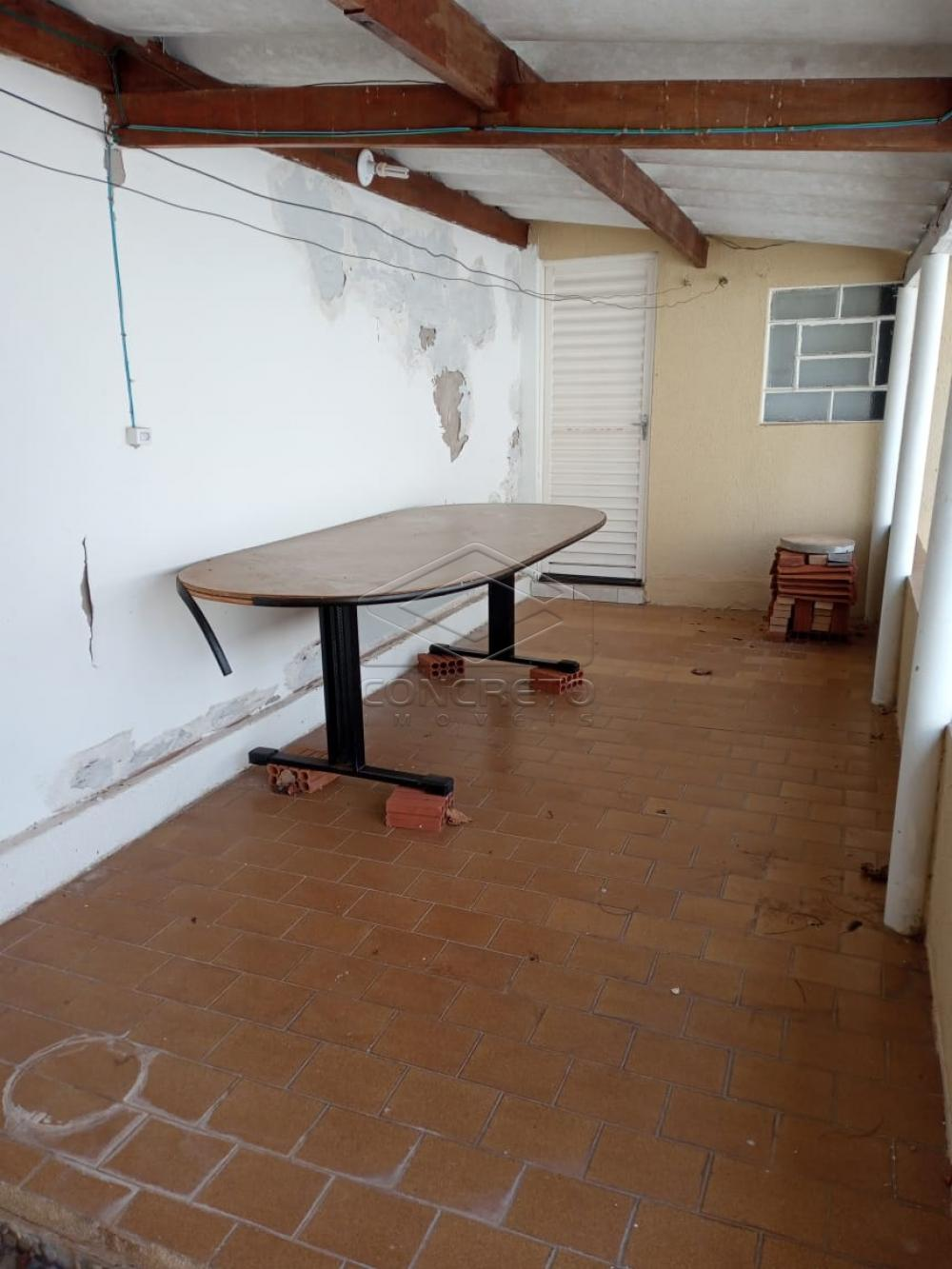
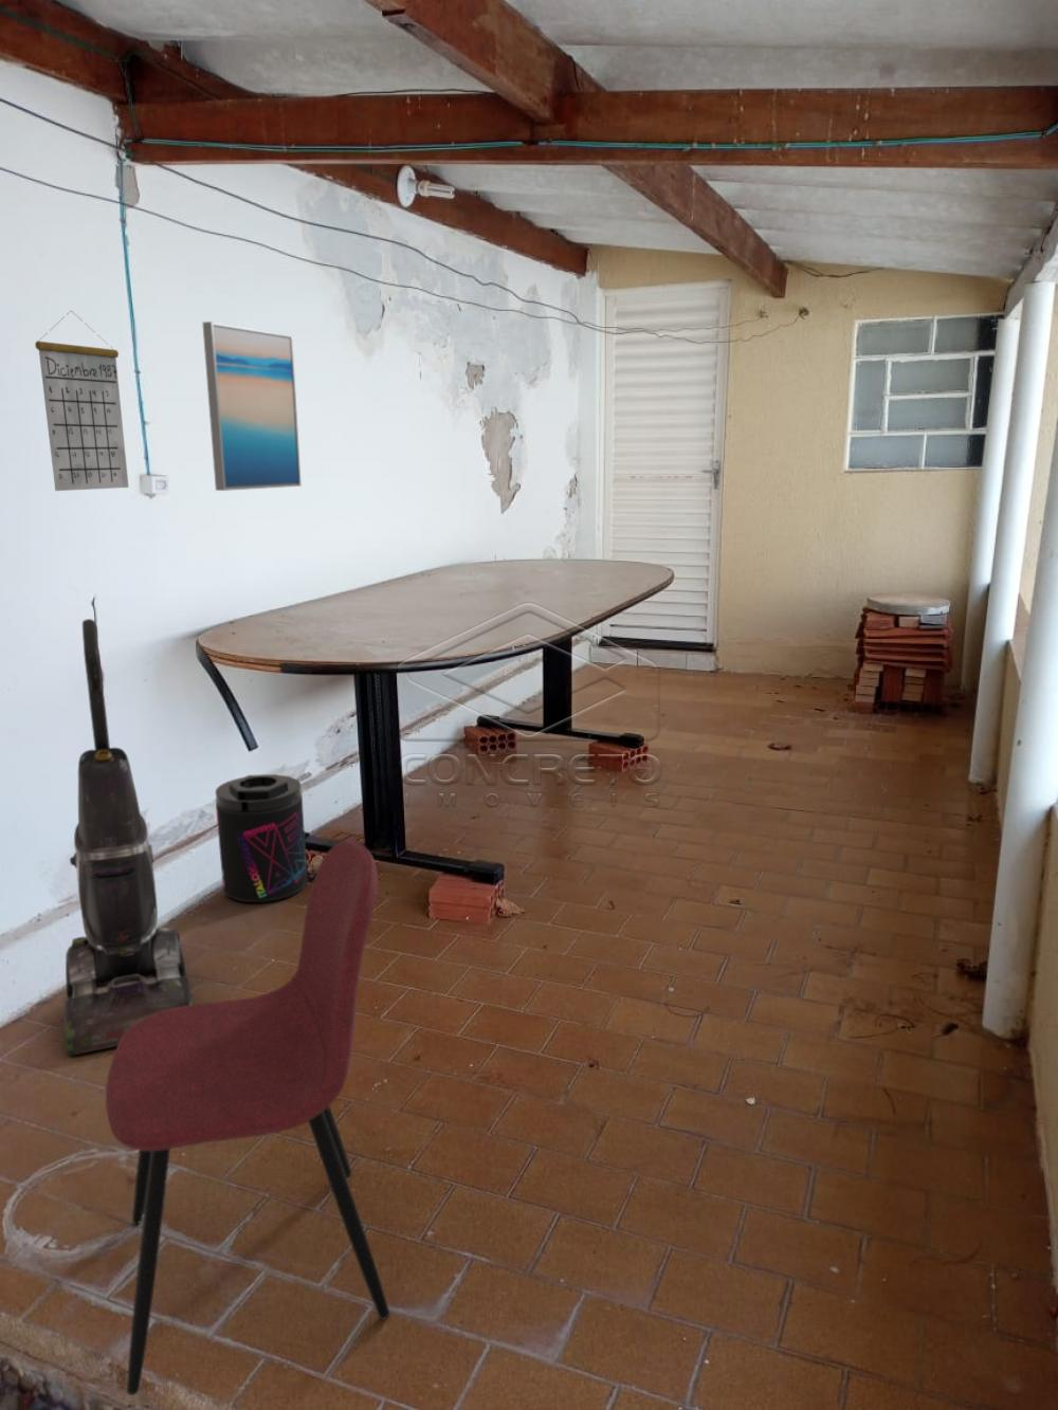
+ vacuum cleaner [63,618,193,1057]
+ dining chair [104,839,390,1397]
+ supplement container [214,773,308,903]
+ wall art [201,320,302,492]
+ calendar [33,310,130,492]
